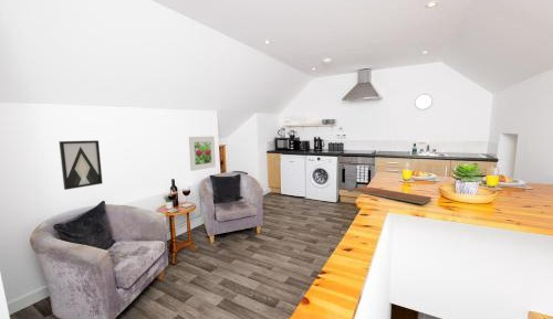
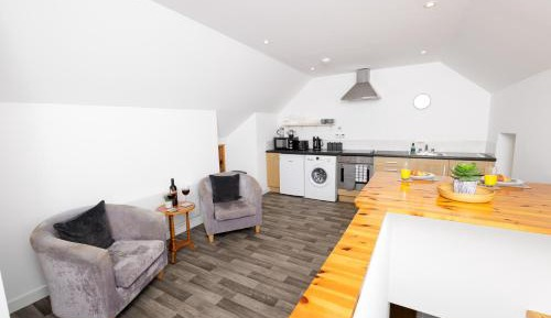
- wall art [58,139,103,191]
- chopping board [352,185,432,205]
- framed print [188,136,217,172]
